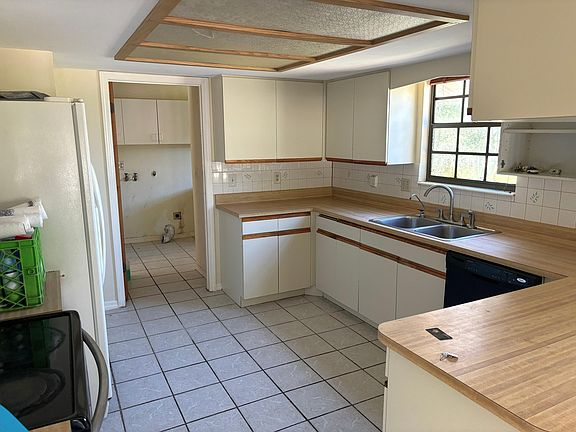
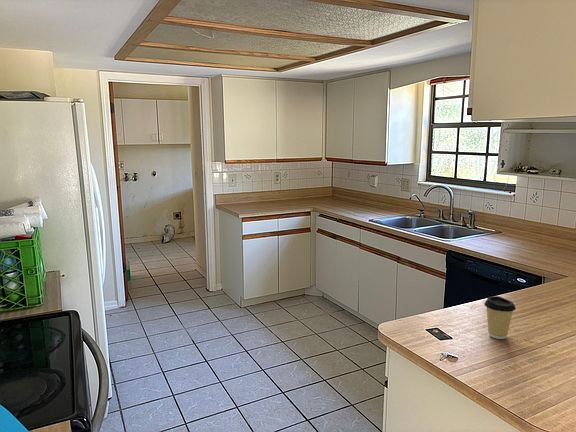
+ coffee cup [483,295,517,340]
